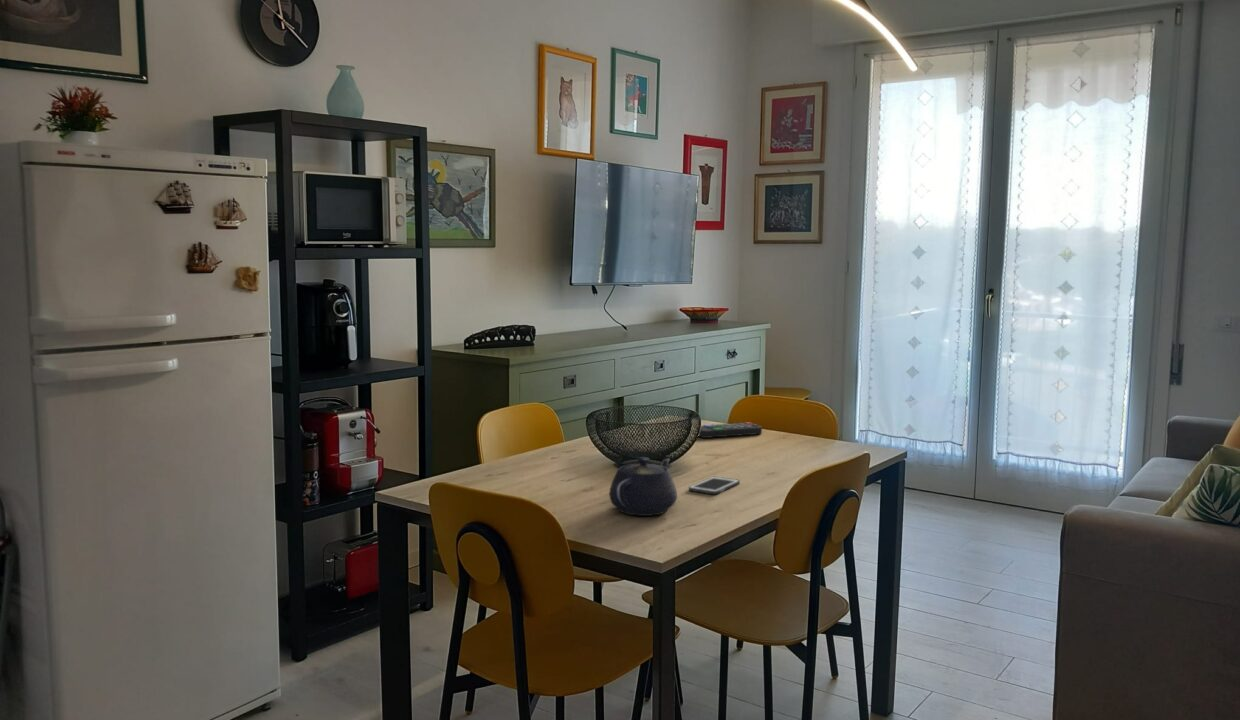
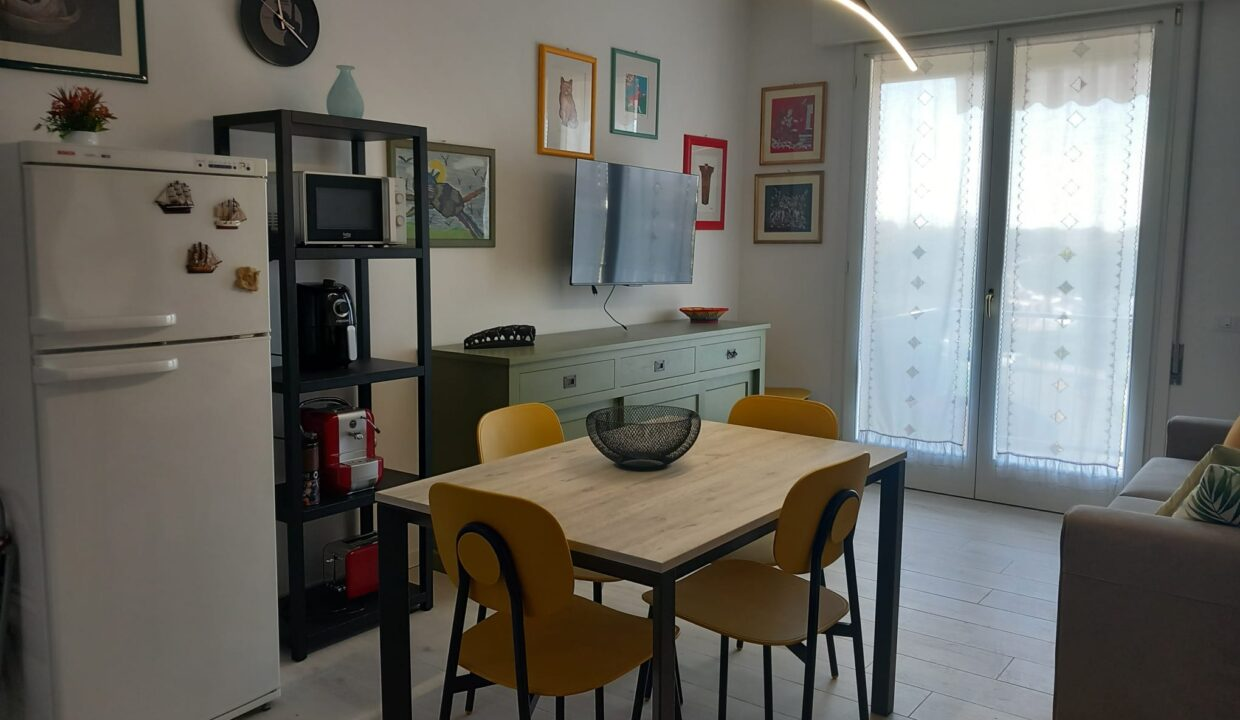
- teapot [608,456,678,517]
- cell phone [688,476,741,496]
- remote control [698,421,763,439]
